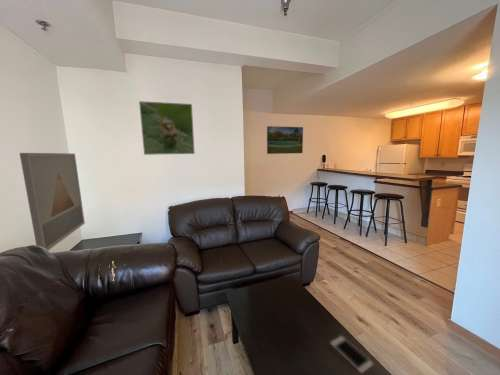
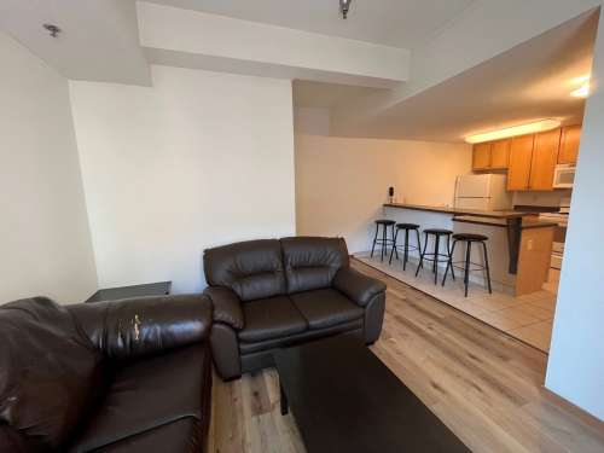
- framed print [138,100,196,156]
- cell phone [329,335,374,375]
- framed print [266,125,304,155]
- wall art [19,152,86,252]
